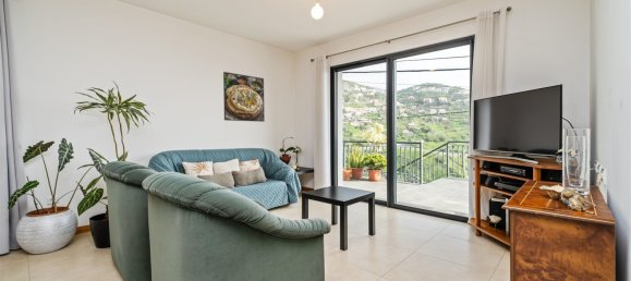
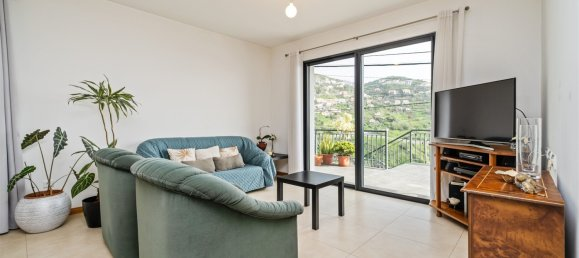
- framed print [222,71,266,123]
